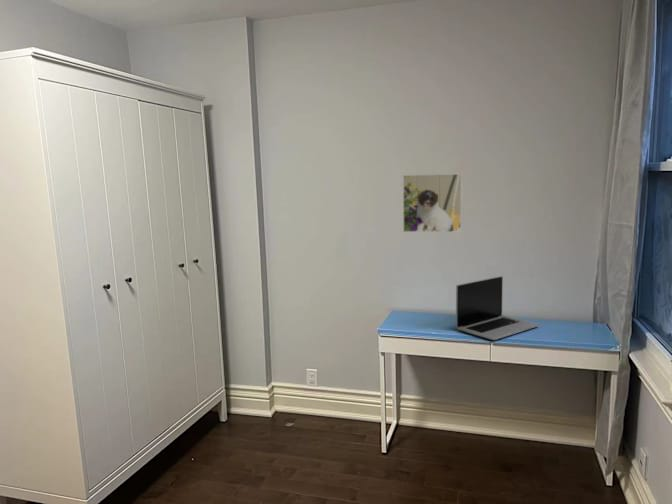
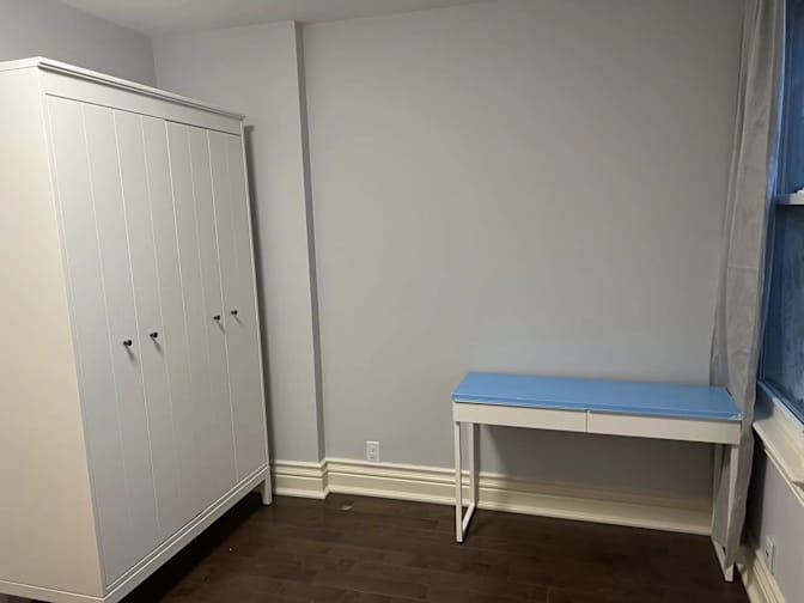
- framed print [402,173,463,233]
- laptop [455,275,540,341]
